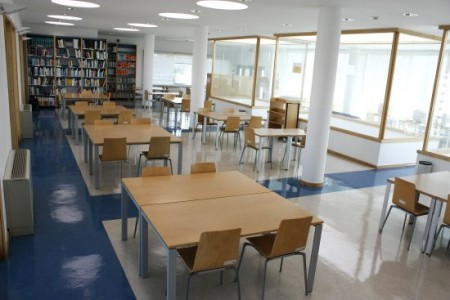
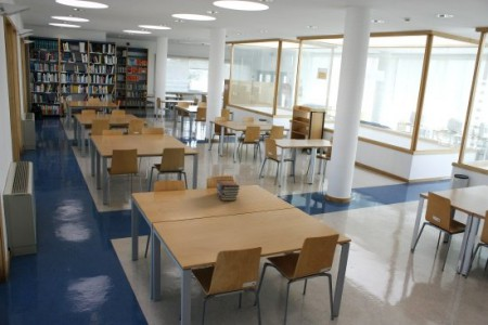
+ book stack [216,179,241,202]
